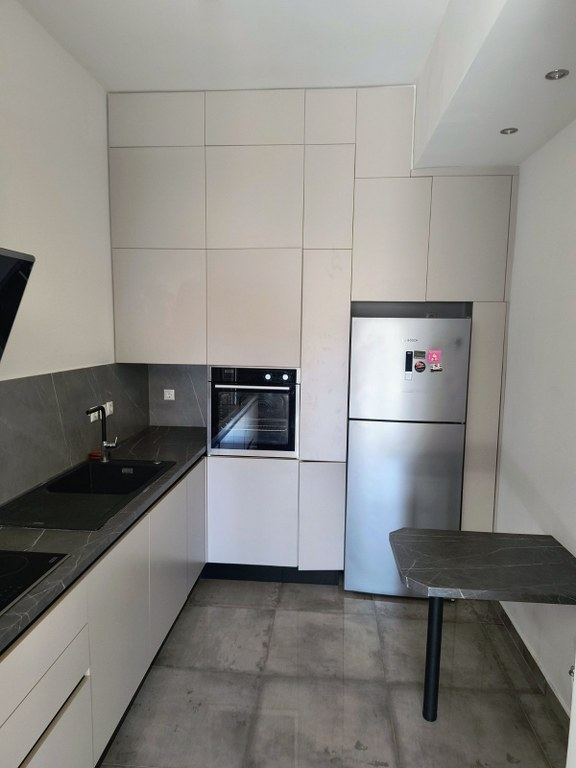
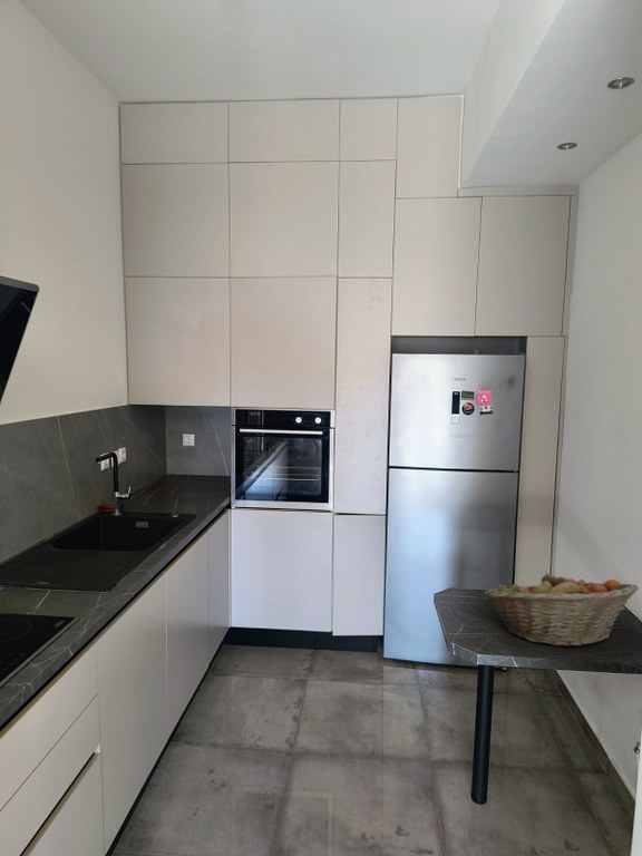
+ fruit basket [483,572,640,648]
